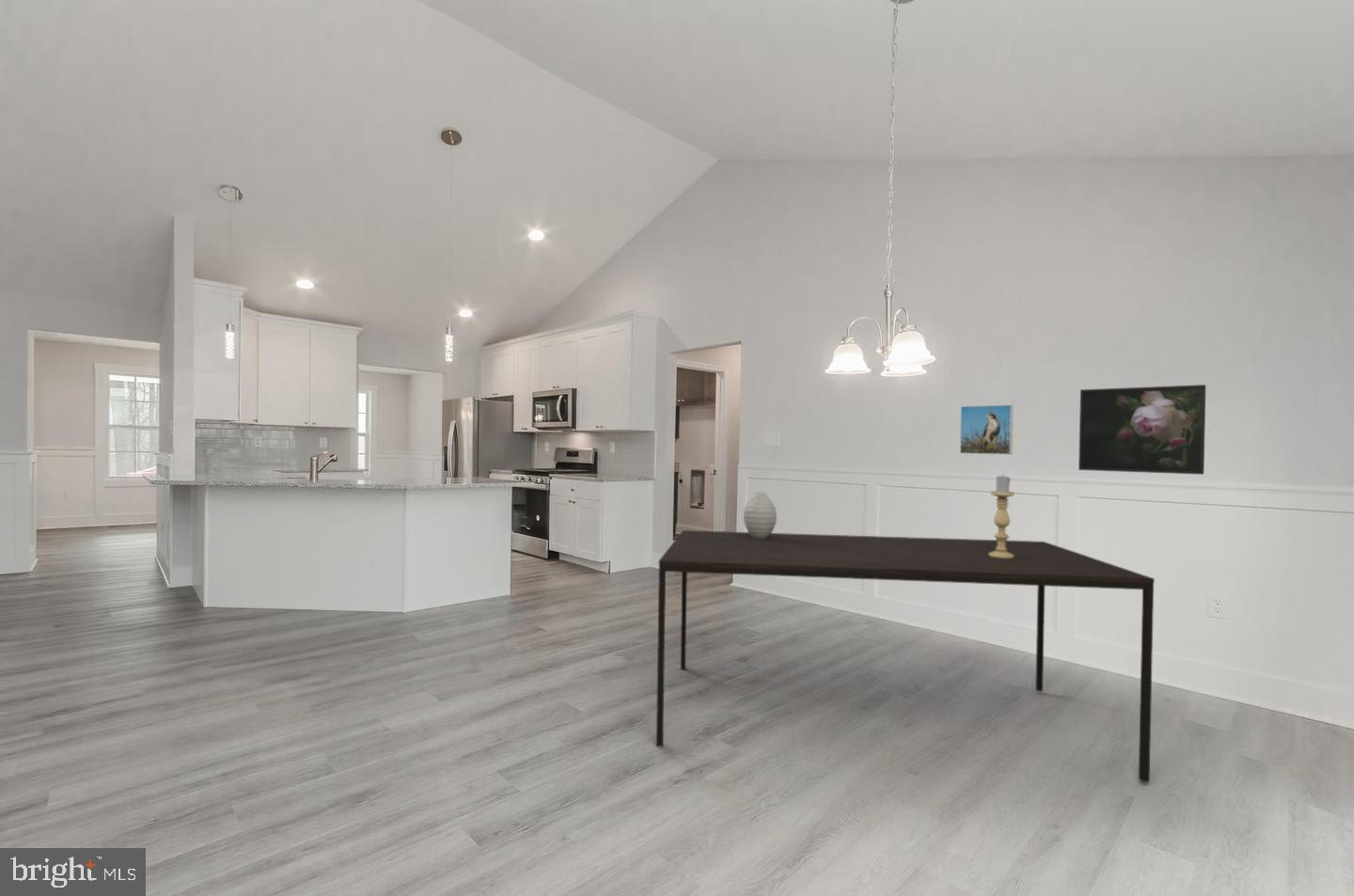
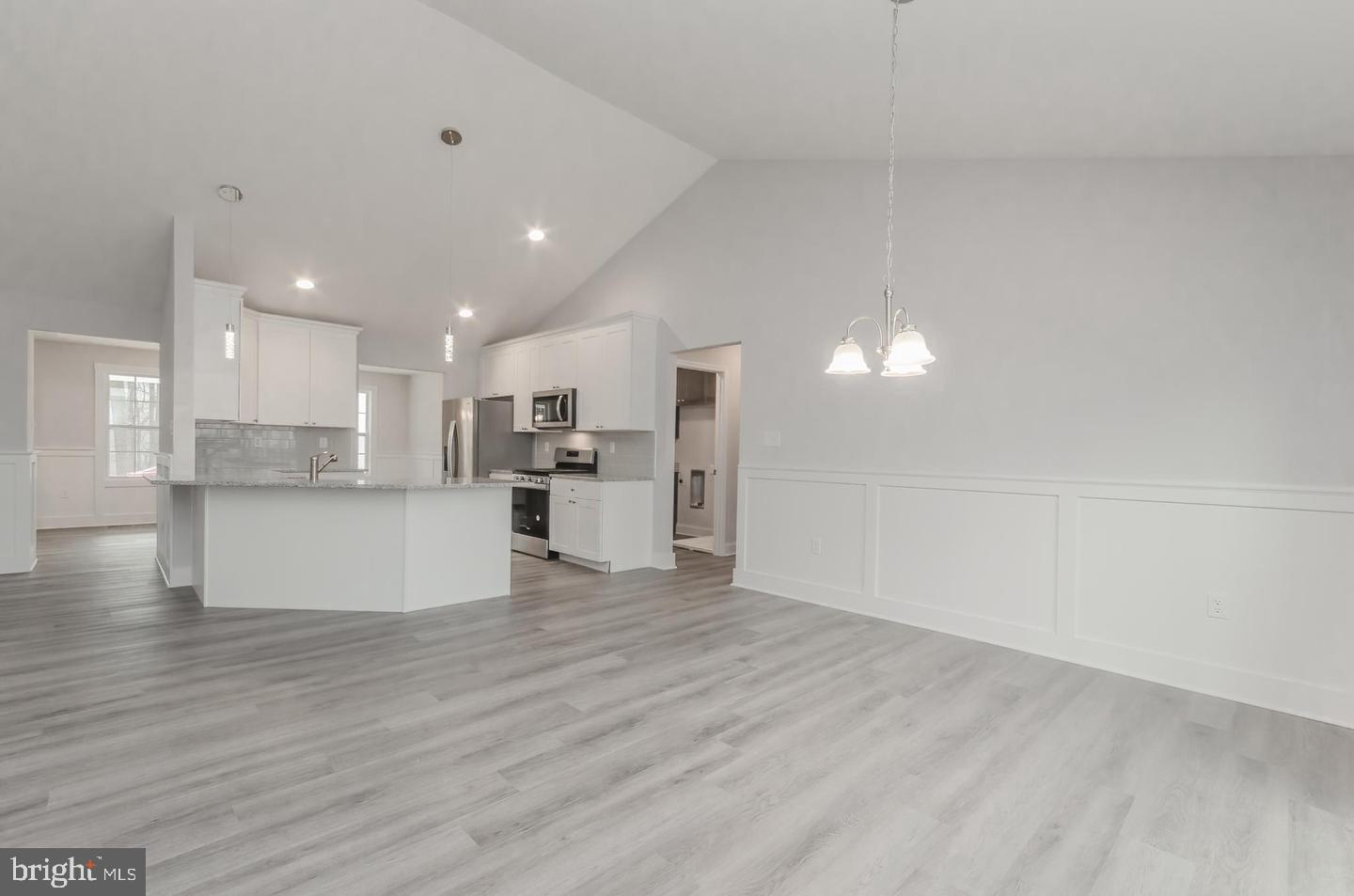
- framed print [1078,384,1206,476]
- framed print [959,404,1014,456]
- dining table [655,529,1156,783]
- candle holder [989,474,1015,558]
- vase [743,491,778,539]
